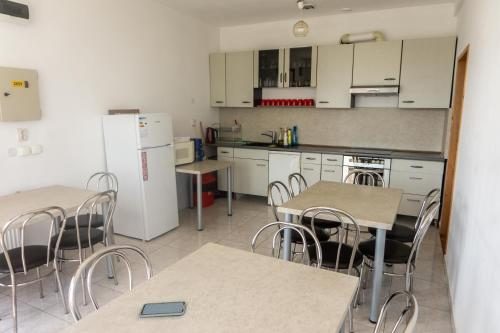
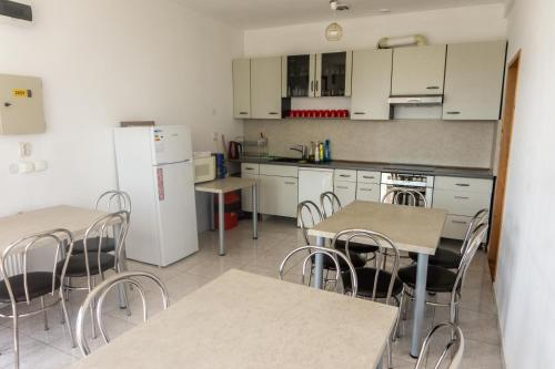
- smartphone [139,300,187,318]
